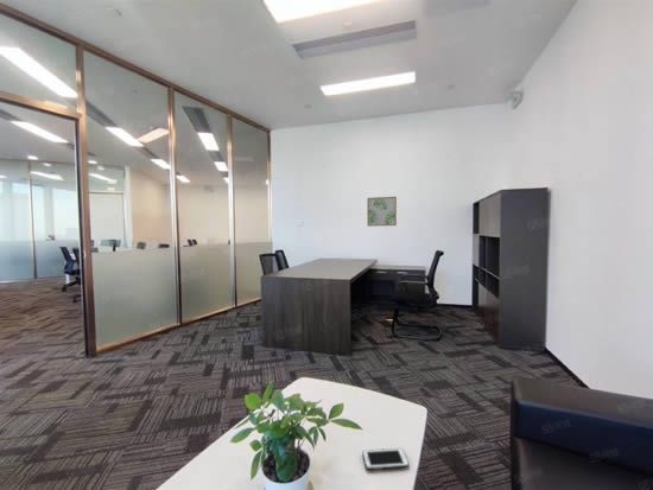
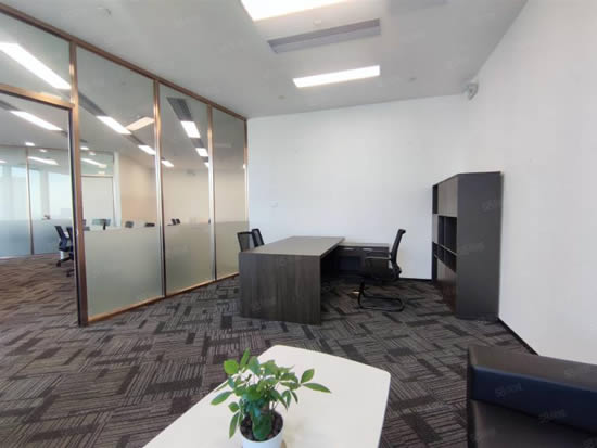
- wall art [366,196,398,228]
- cell phone [361,447,411,471]
